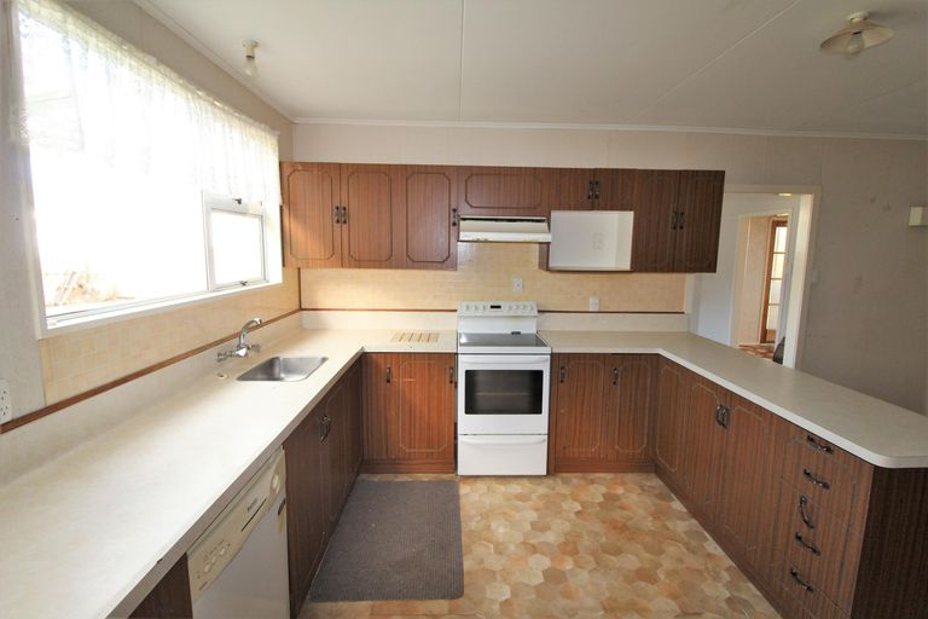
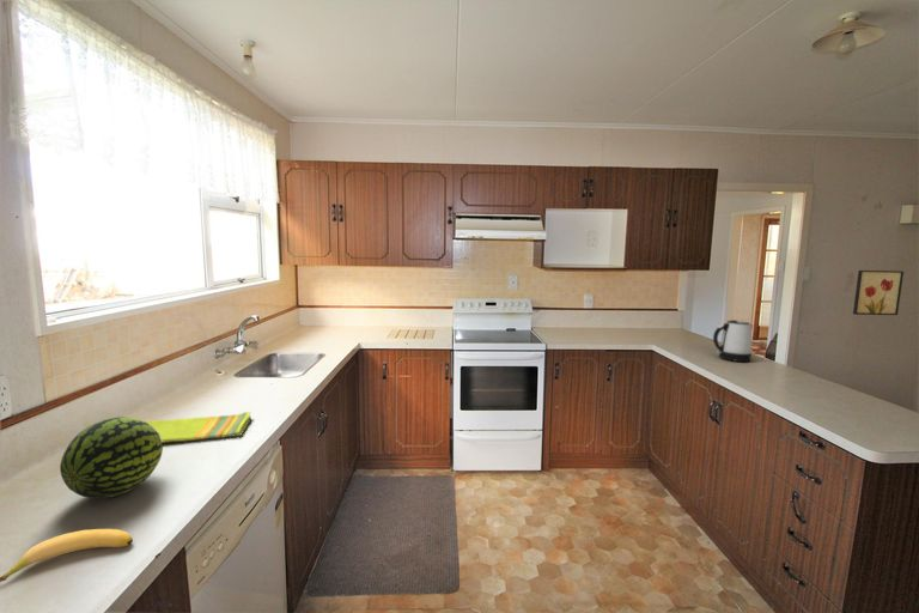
+ dish towel [145,411,252,443]
+ fruit [59,415,164,499]
+ wall art [852,269,905,316]
+ kettle [712,318,755,363]
+ banana [0,528,134,583]
